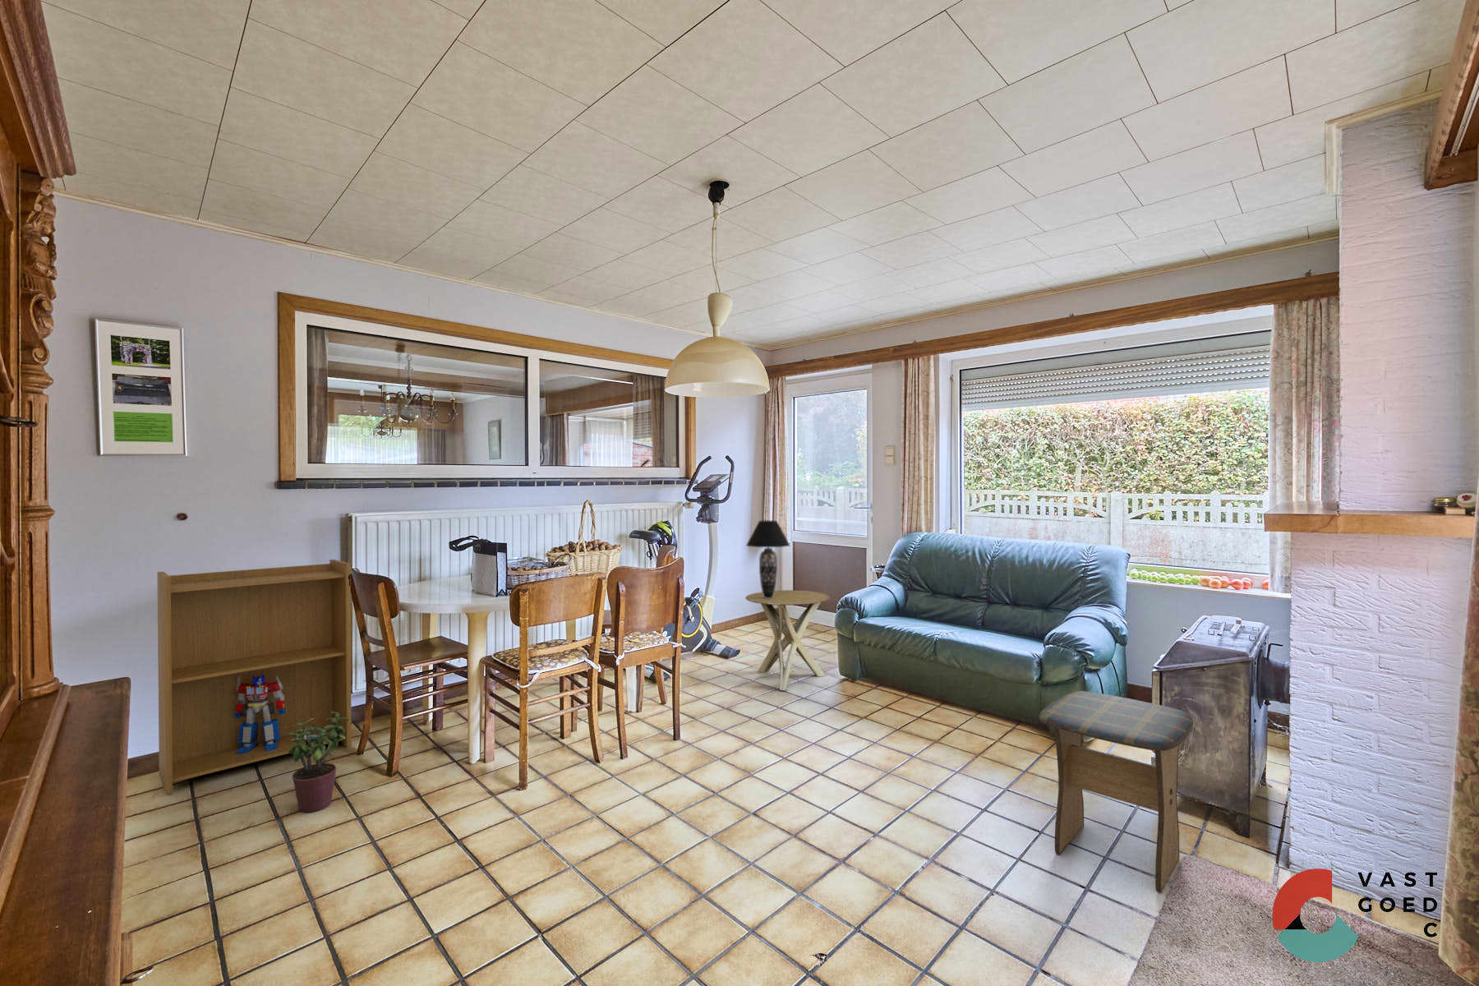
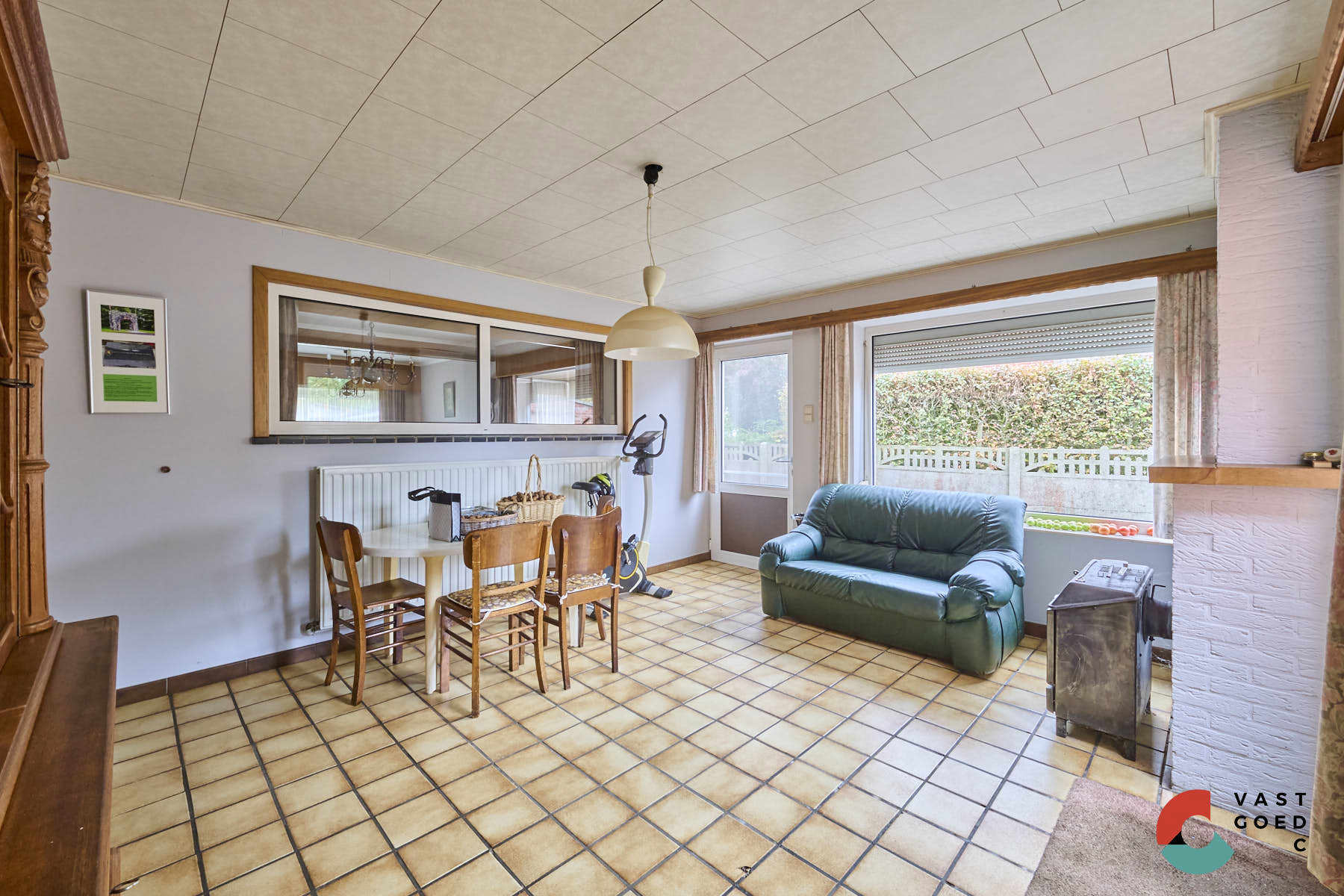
- potted plant [288,712,349,813]
- stool [1038,690,1194,894]
- bookshelf [157,559,352,796]
- side table [744,589,831,691]
- table lamp [745,519,791,599]
